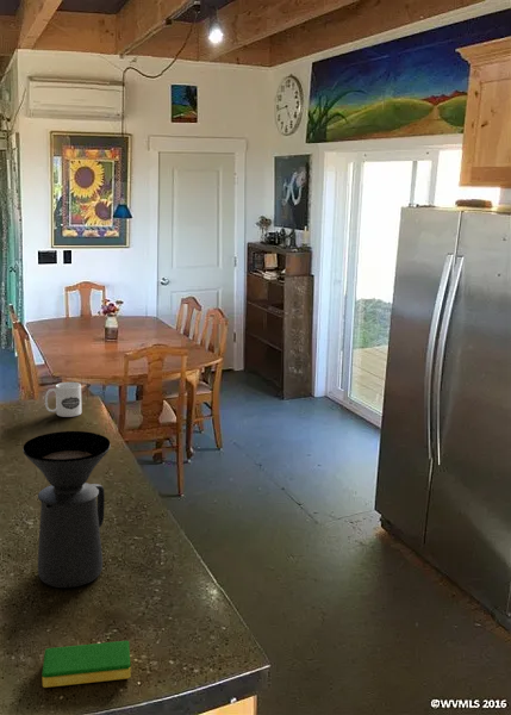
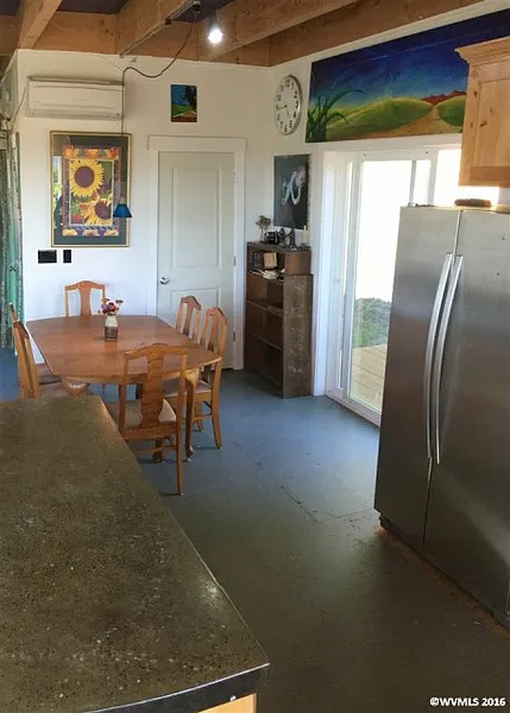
- mug [44,381,82,418]
- dish sponge [40,640,132,689]
- coffee maker [21,430,112,589]
